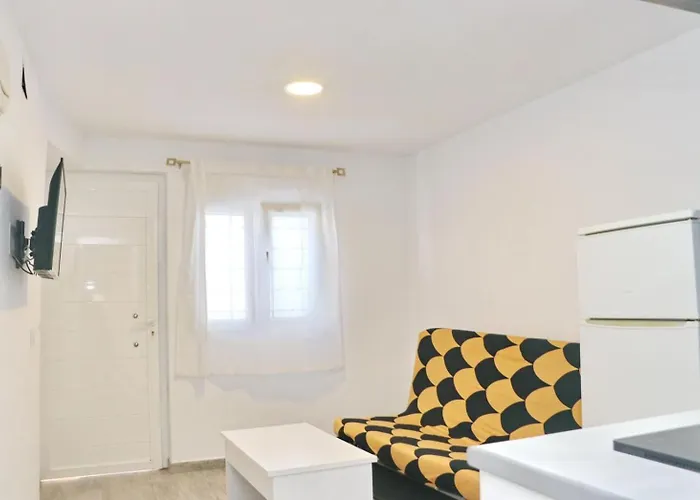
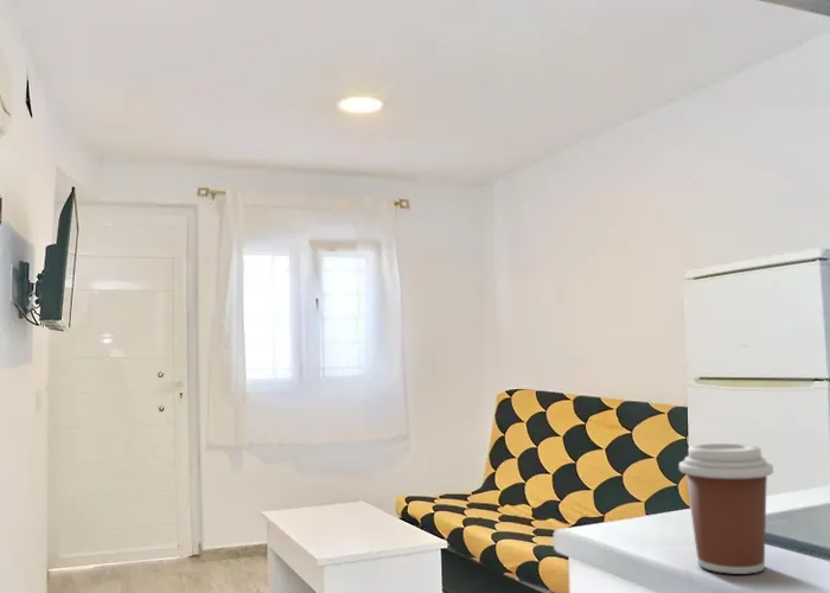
+ coffee cup [678,442,774,575]
